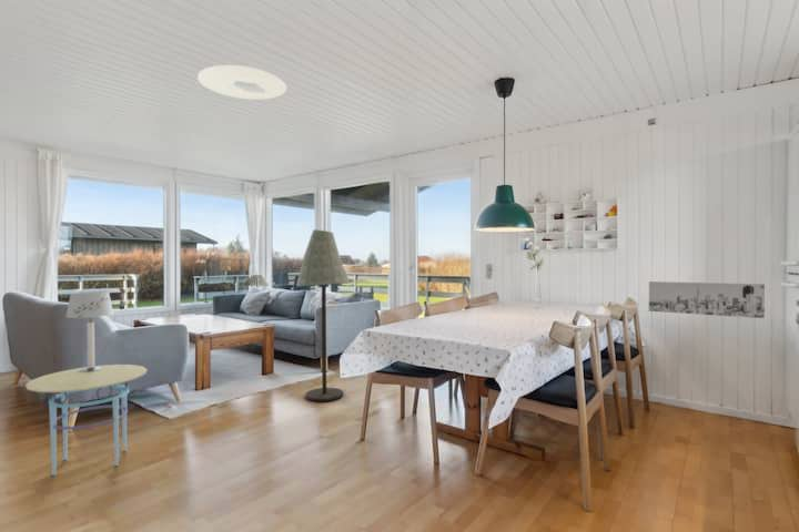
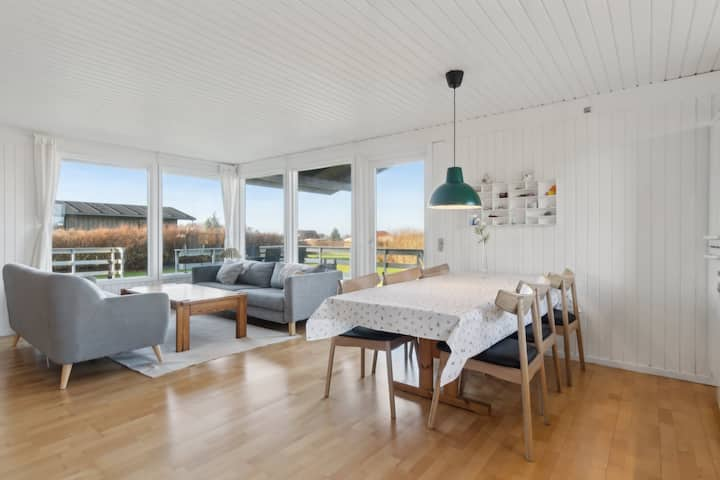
- table lamp [64,290,114,372]
- side table [24,364,149,477]
- ceiling light [196,64,287,101]
- wall art [648,280,766,319]
- floor lamp [295,228,351,402]
